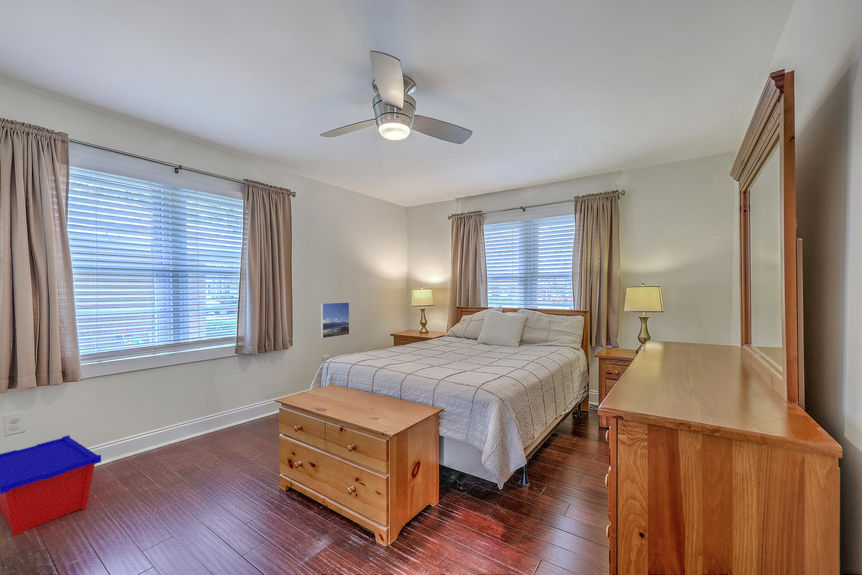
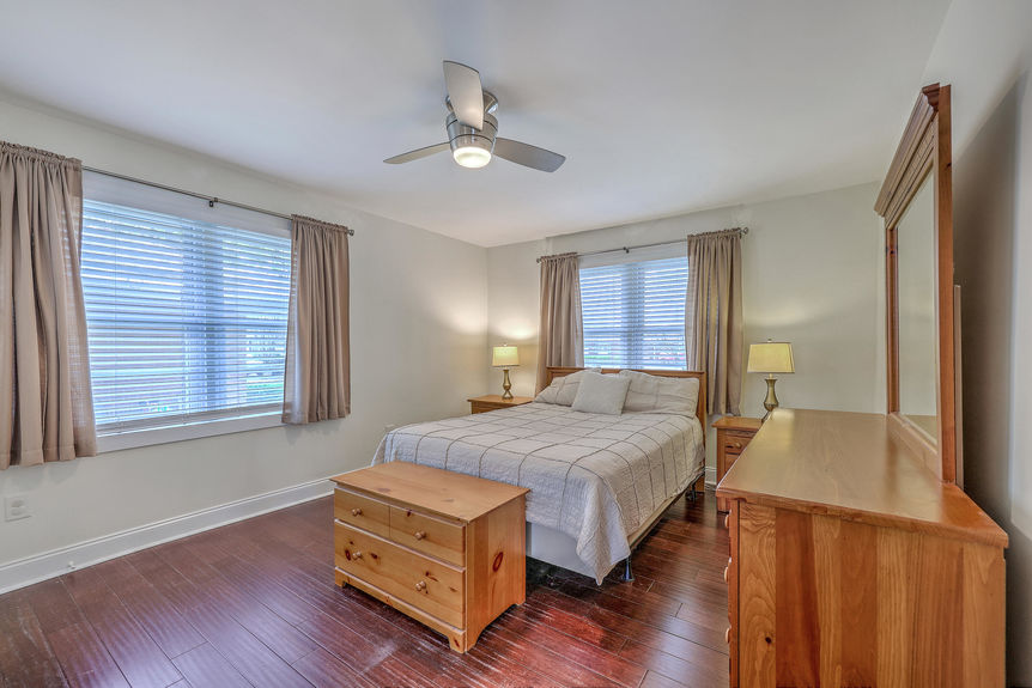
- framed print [320,301,350,339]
- storage bin [0,434,102,537]
